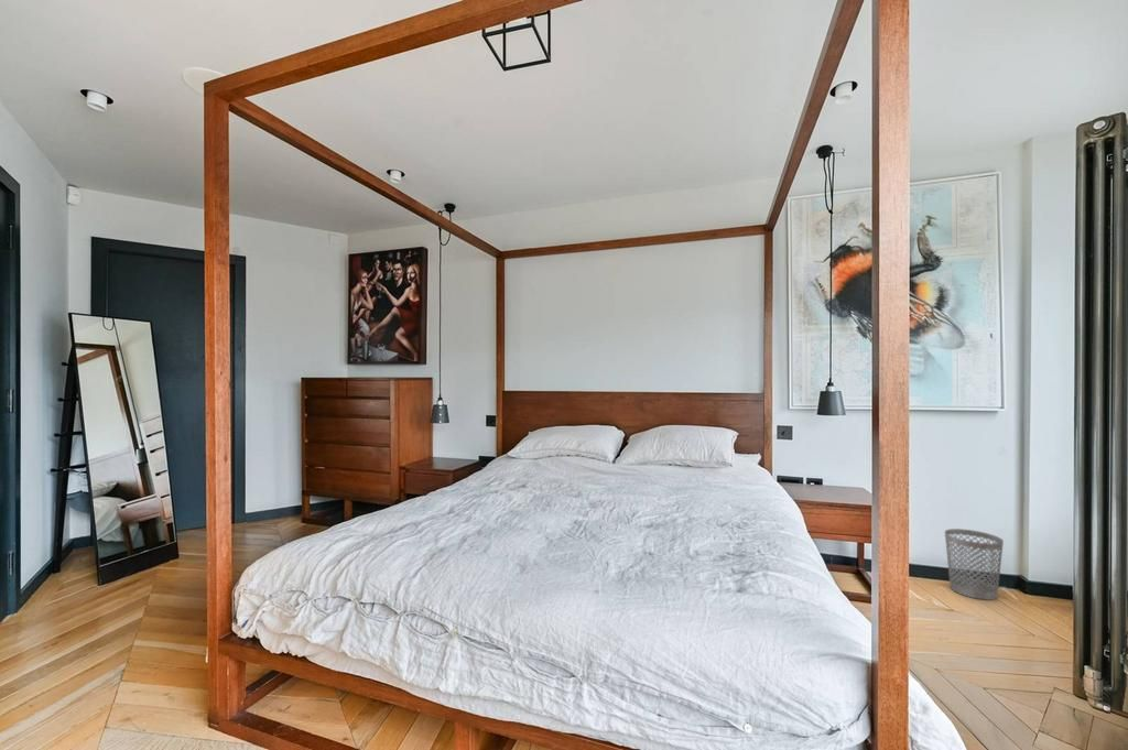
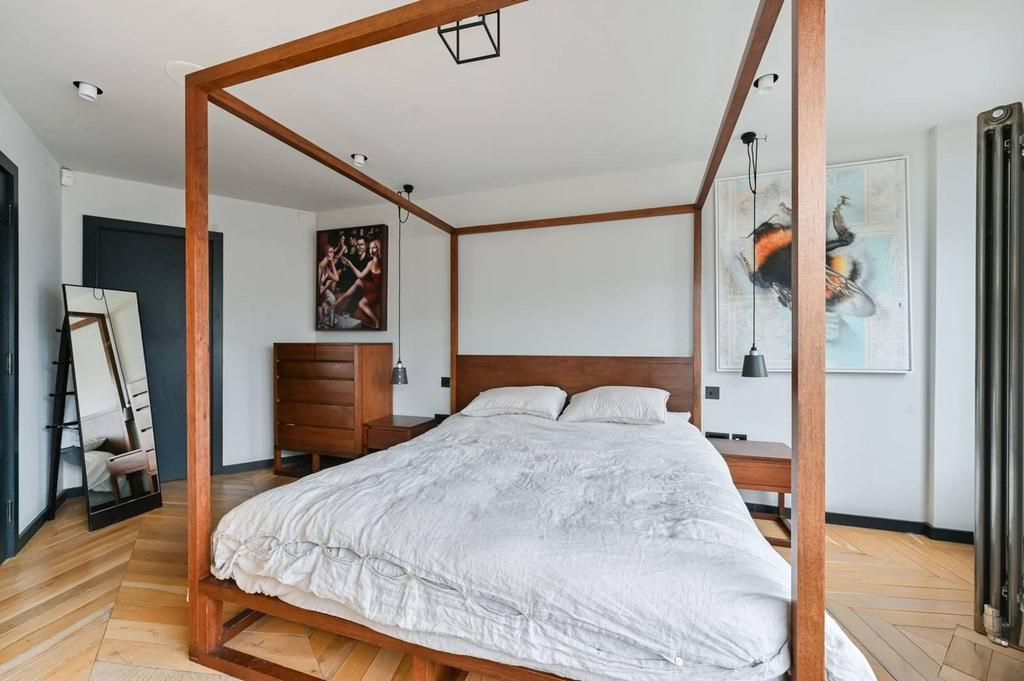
- wastebasket [944,528,1005,601]
